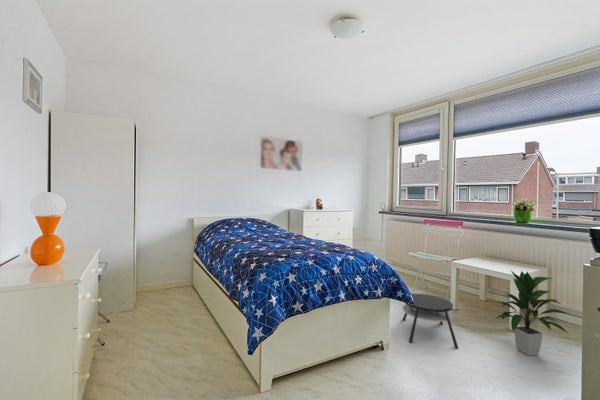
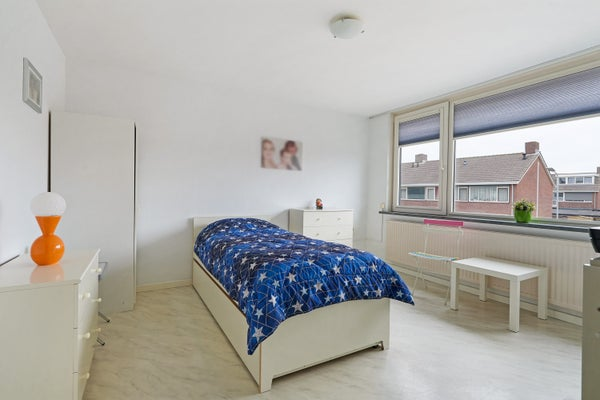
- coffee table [401,293,459,349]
- indoor plant [494,270,572,356]
